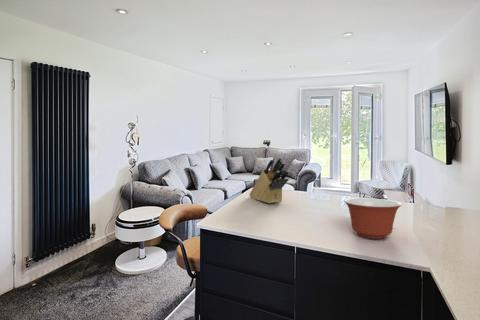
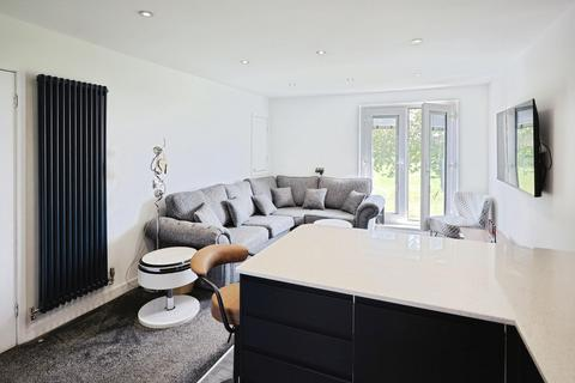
- mixing bowl [343,197,403,240]
- knife block [248,156,290,204]
